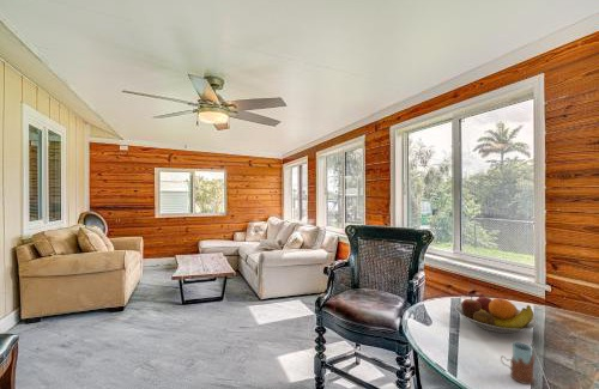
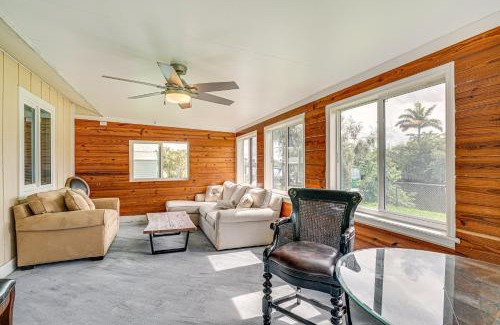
- fruit bowl [454,293,538,334]
- drinking glass [500,341,536,385]
